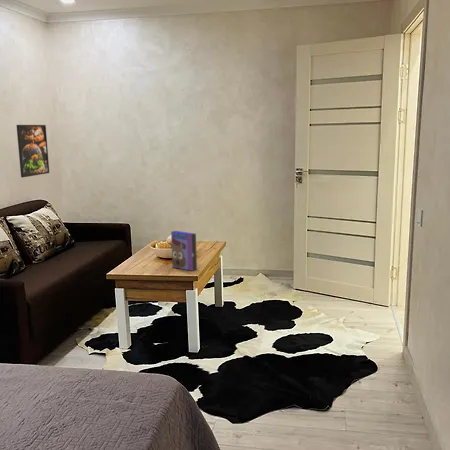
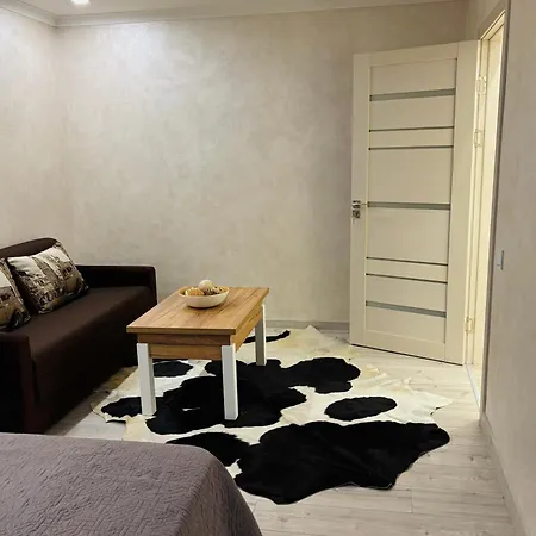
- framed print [16,124,50,178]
- cereal box [170,230,198,272]
